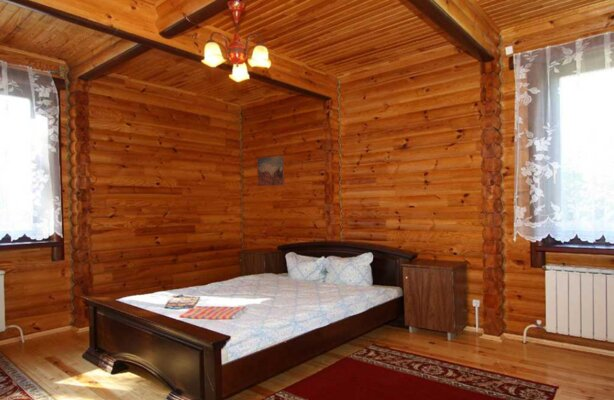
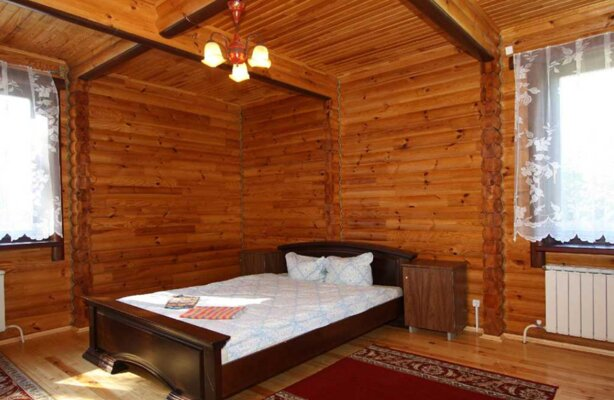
- wall art [256,155,285,187]
